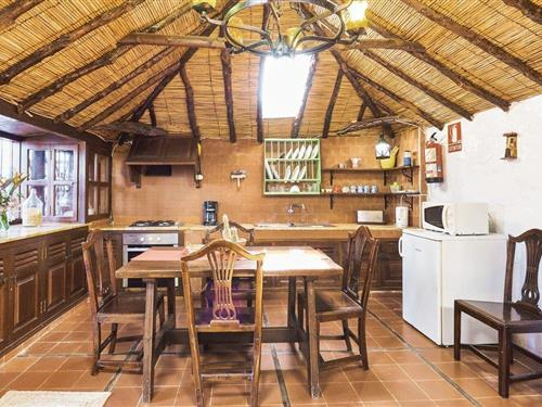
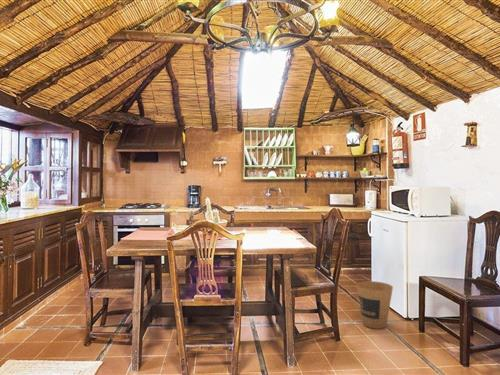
+ trash can [356,280,394,330]
